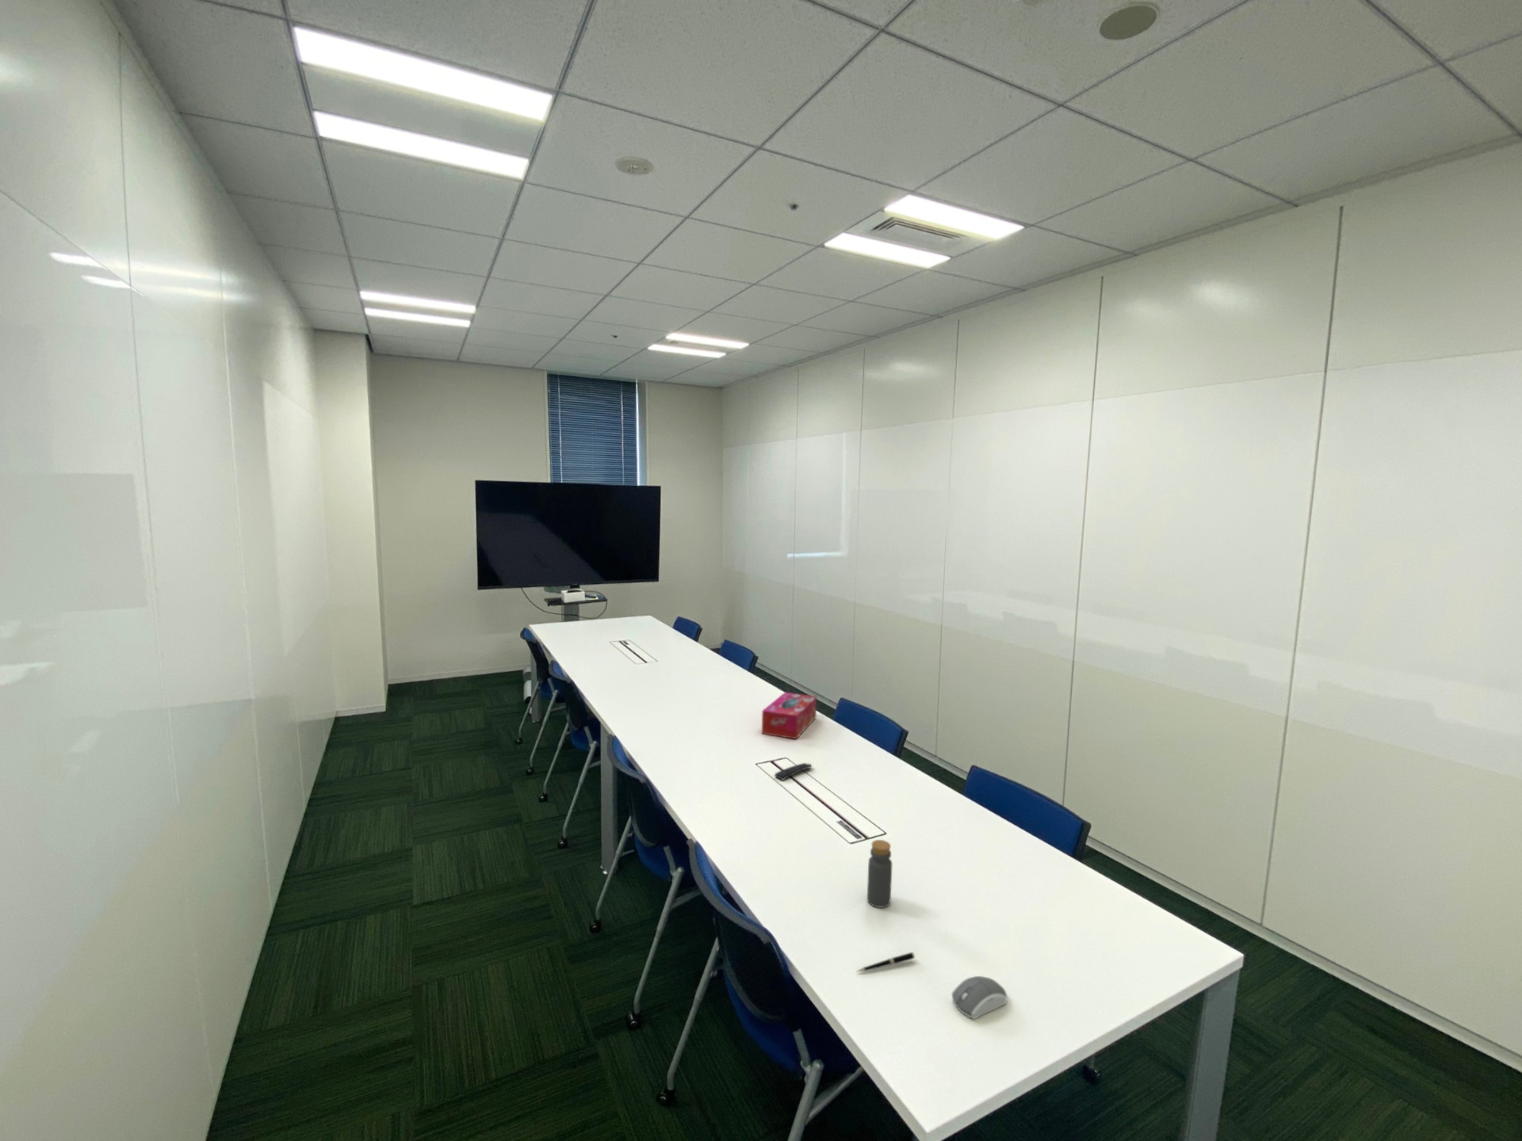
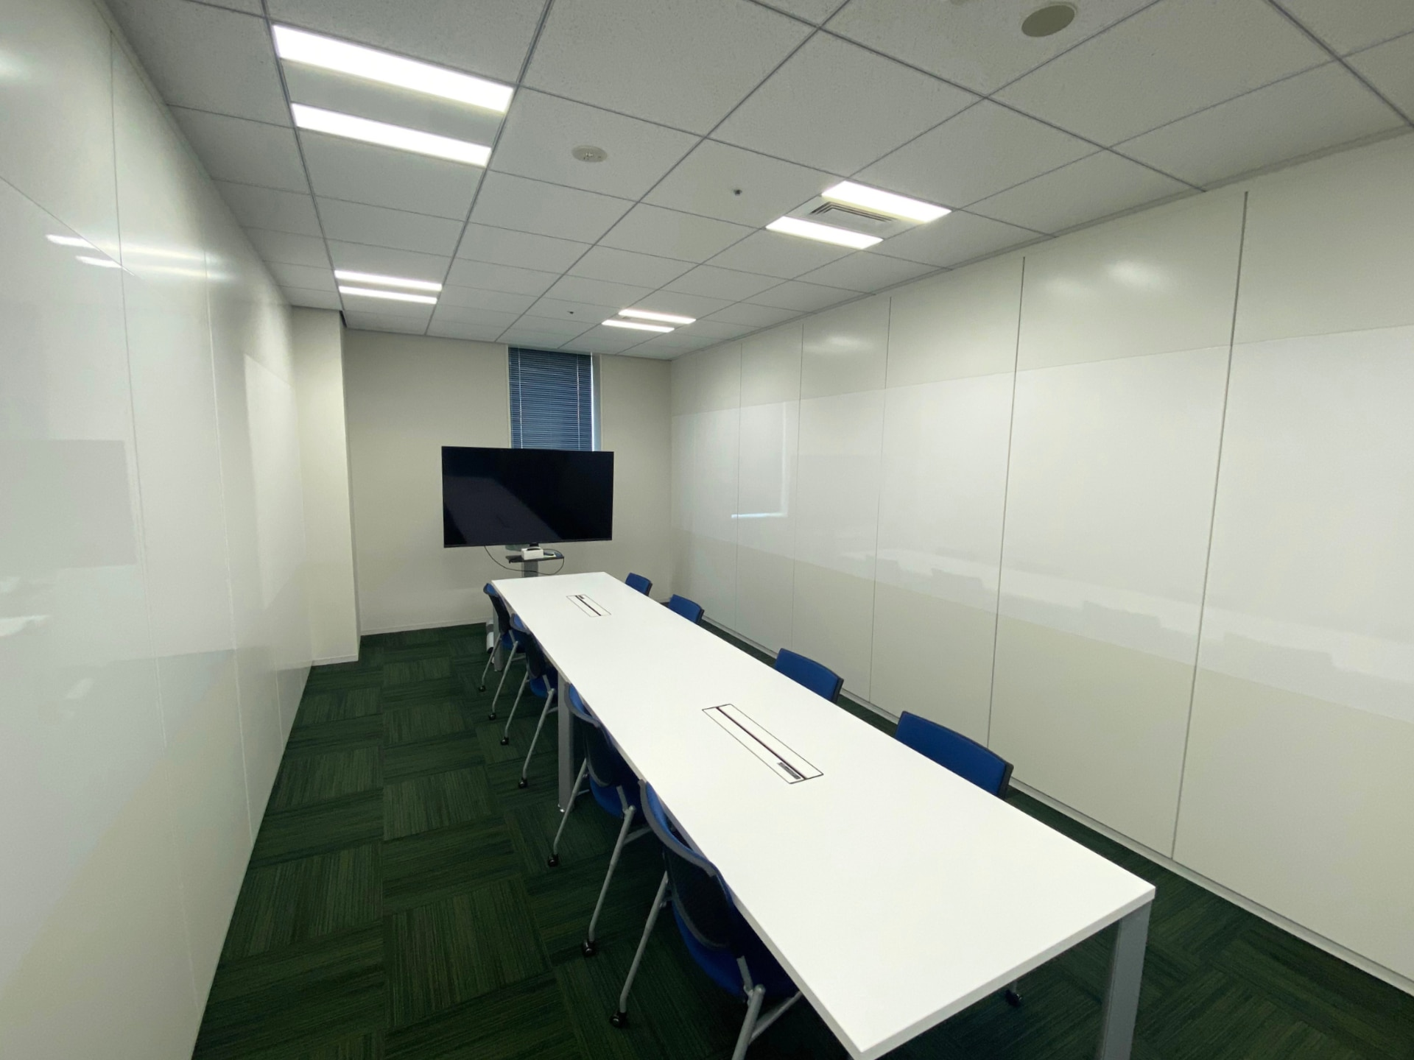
- tissue box [761,692,817,739]
- bottle [866,839,893,908]
- remote control [774,762,813,781]
- pen [856,952,916,972]
- computer mouse [950,976,1008,1020]
